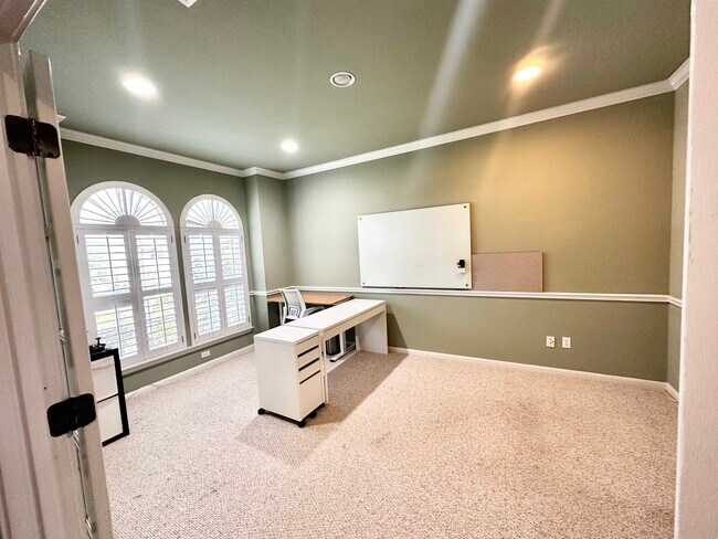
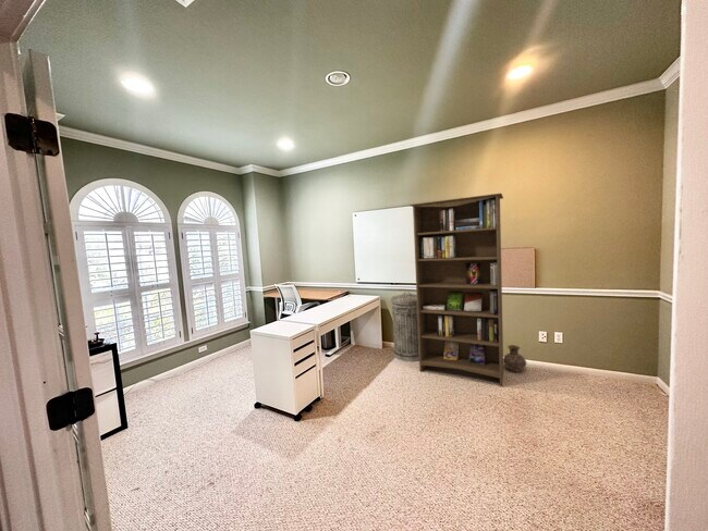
+ ceramic jug [503,344,527,373]
+ bookcase [408,193,504,387]
+ trash can [390,291,419,362]
